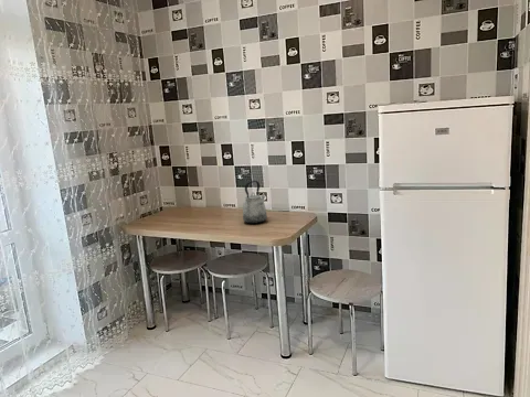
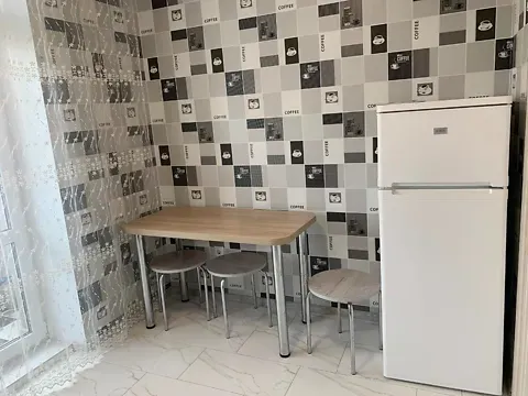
- kettle [242,180,268,225]
